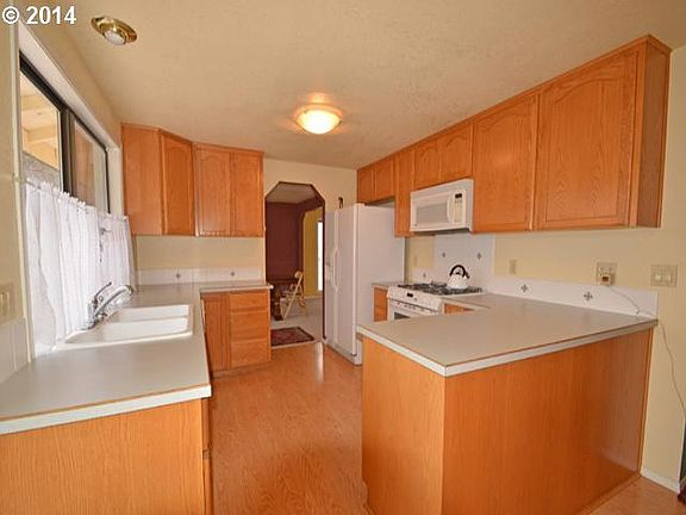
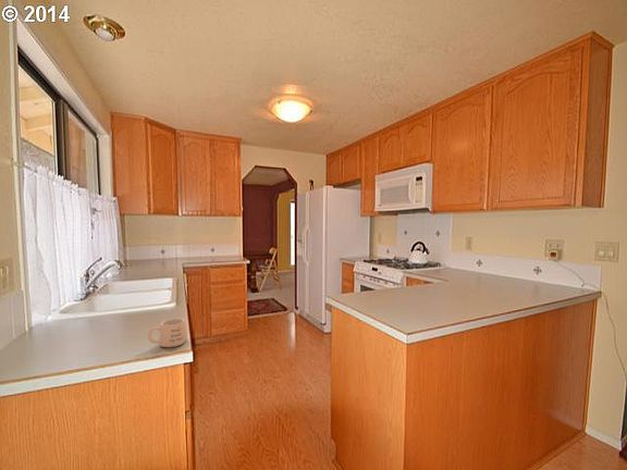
+ mug [147,317,188,348]
